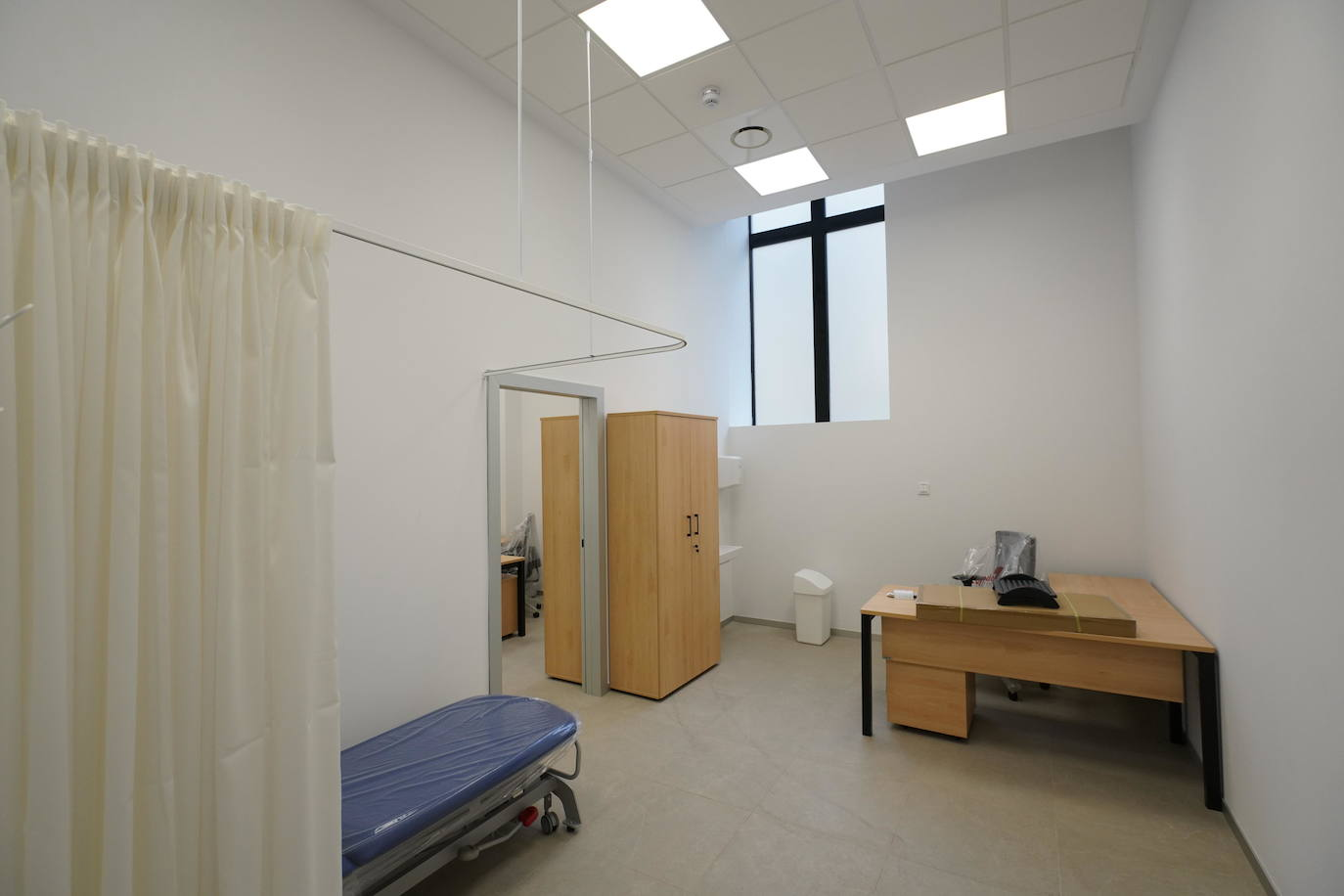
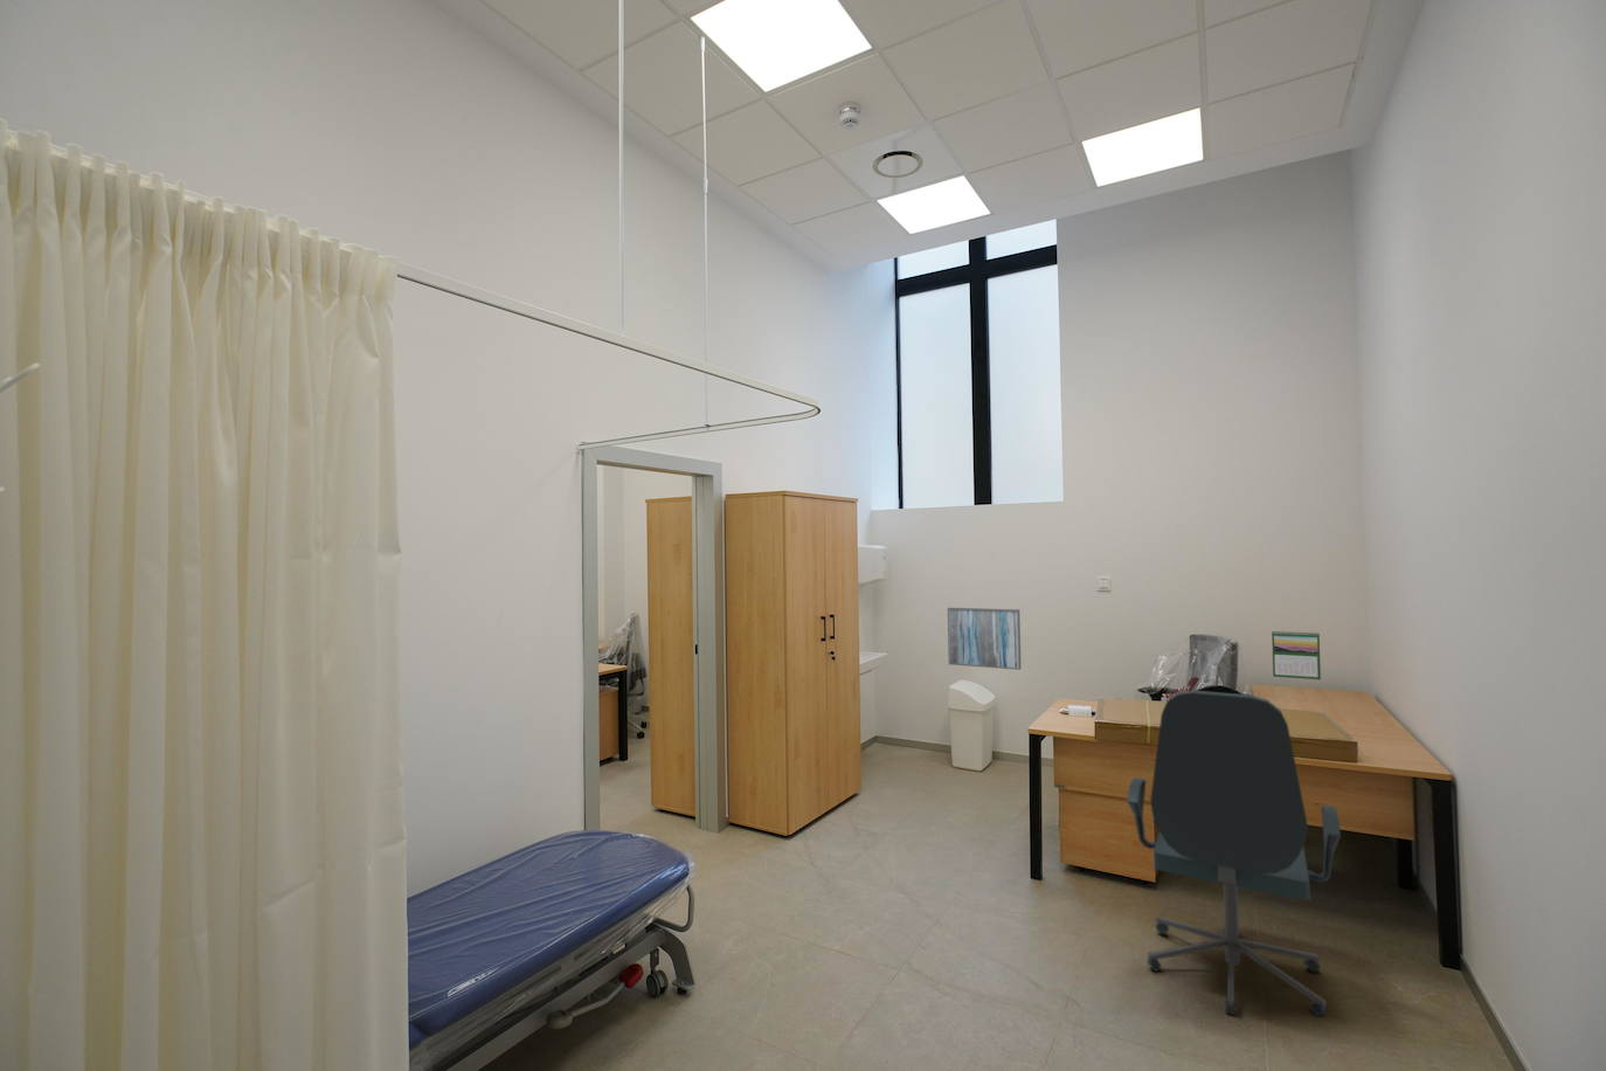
+ calendar [1270,629,1322,680]
+ wall art [946,607,1022,671]
+ office chair [1126,690,1342,1017]
